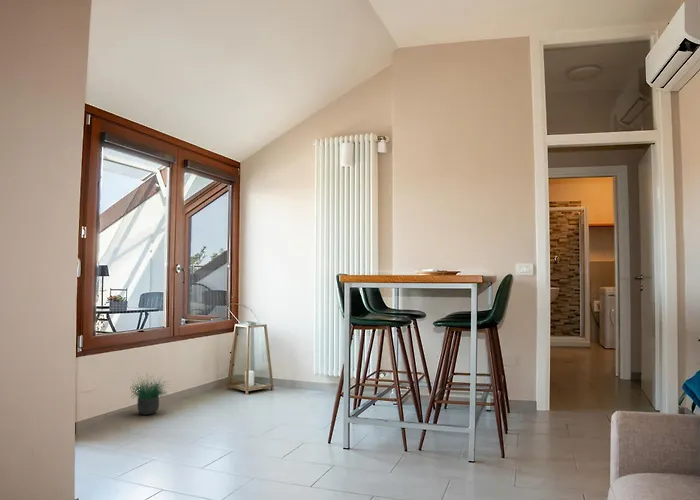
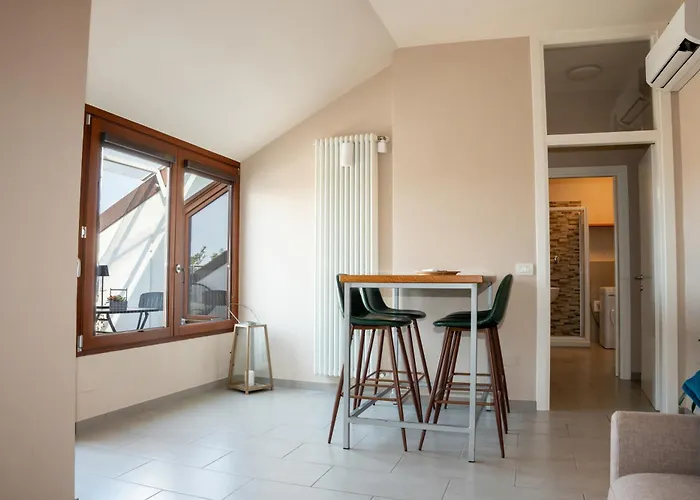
- potted plant [131,373,173,416]
